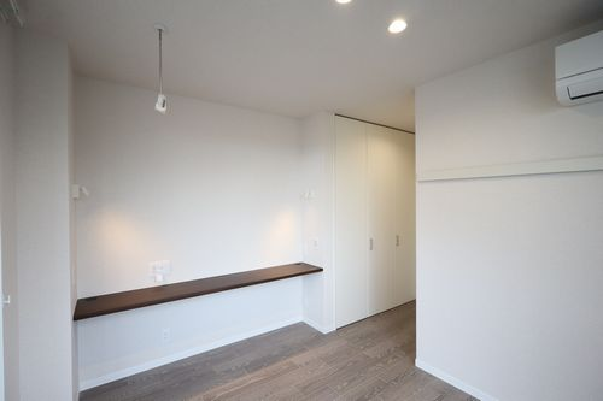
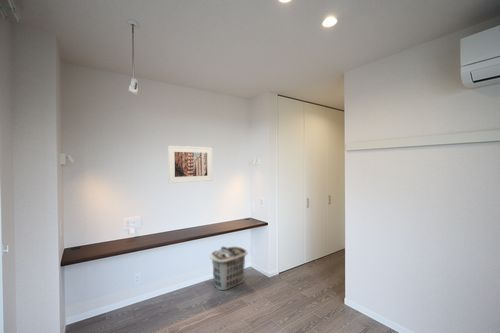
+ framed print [167,145,213,184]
+ clothes hamper [208,245,249,291]
